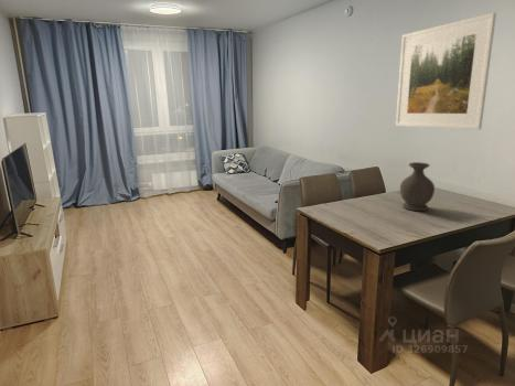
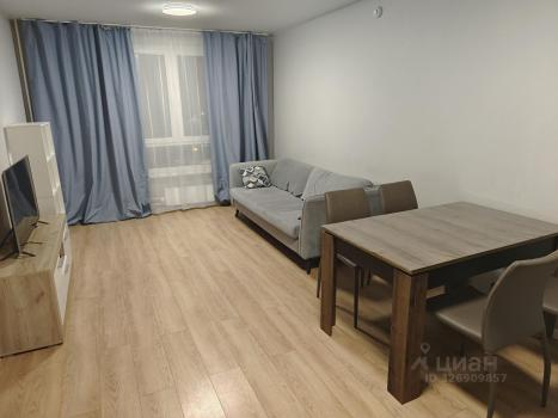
- vase [399,161,436,212]
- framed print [395,12,497,130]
